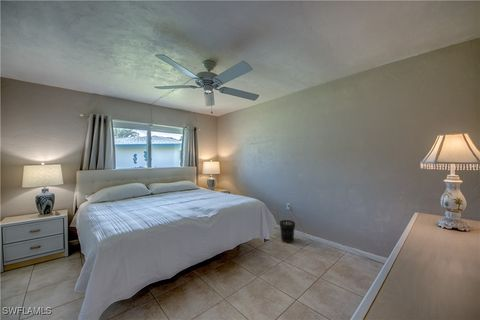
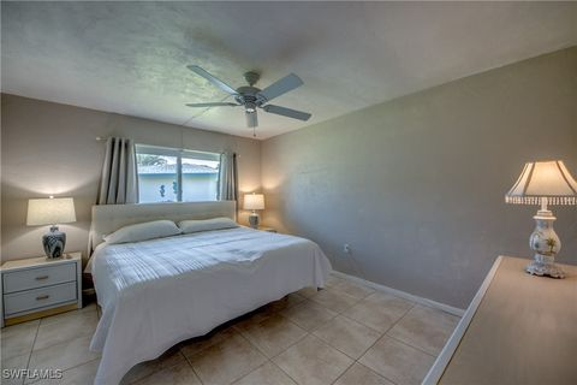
- wastebasket [278,219,296,244]
